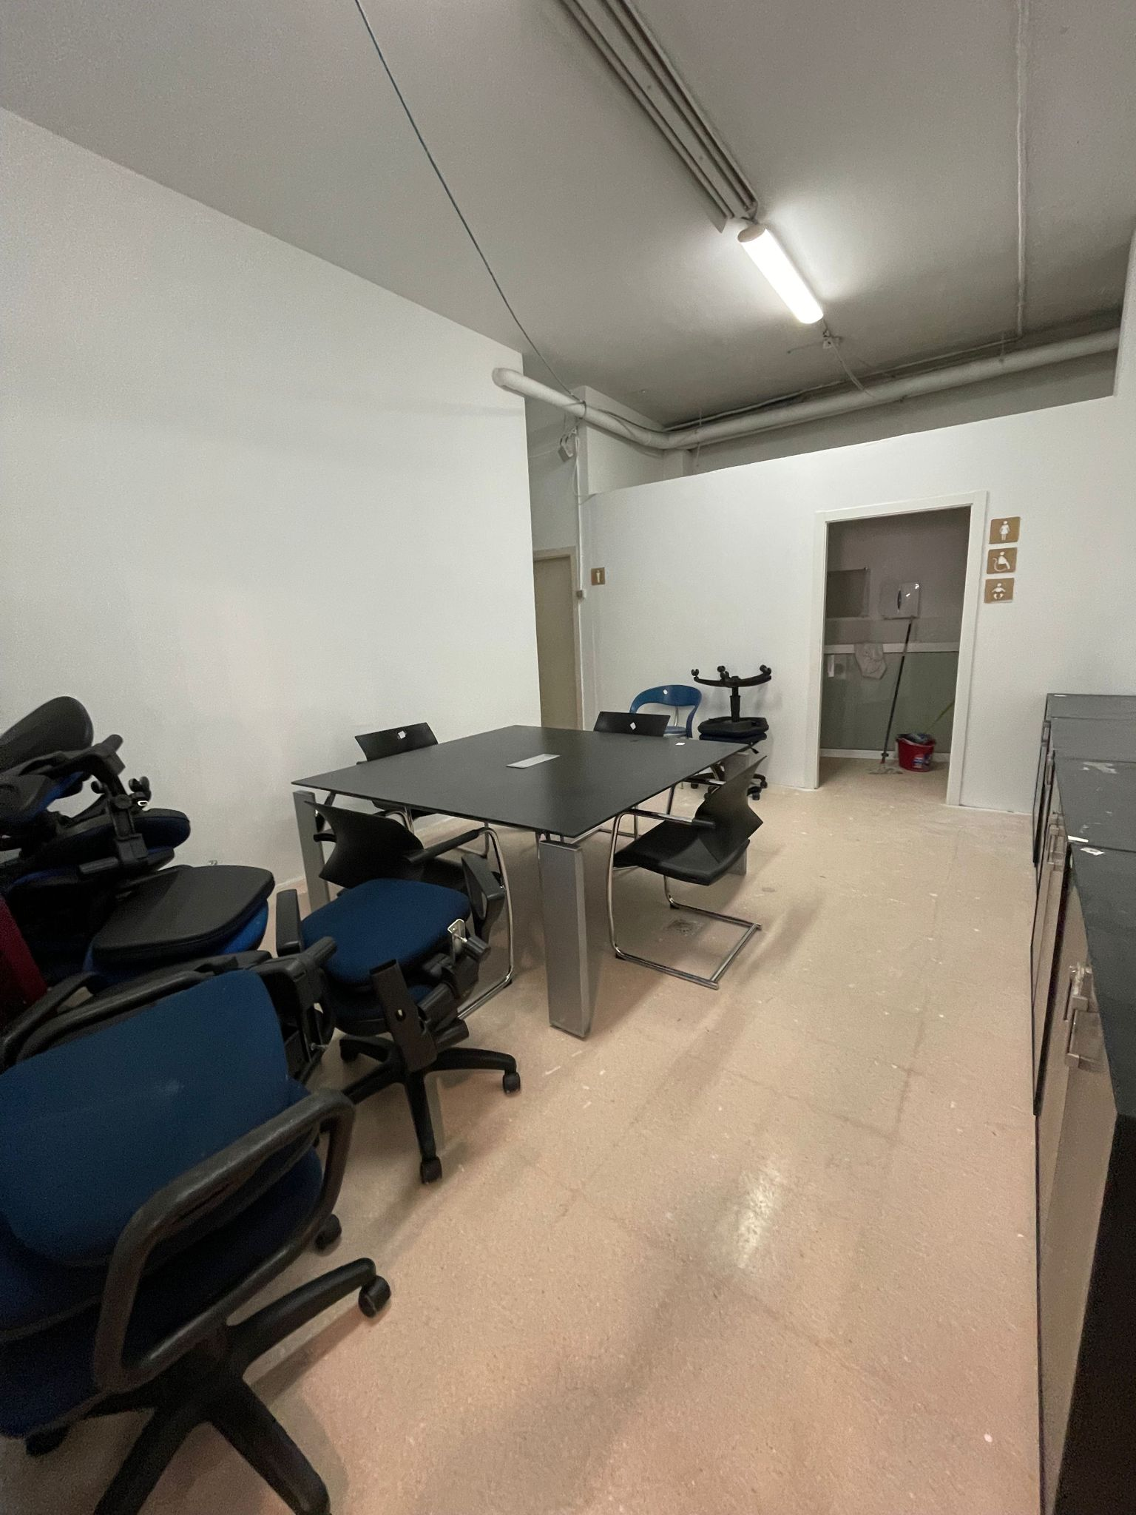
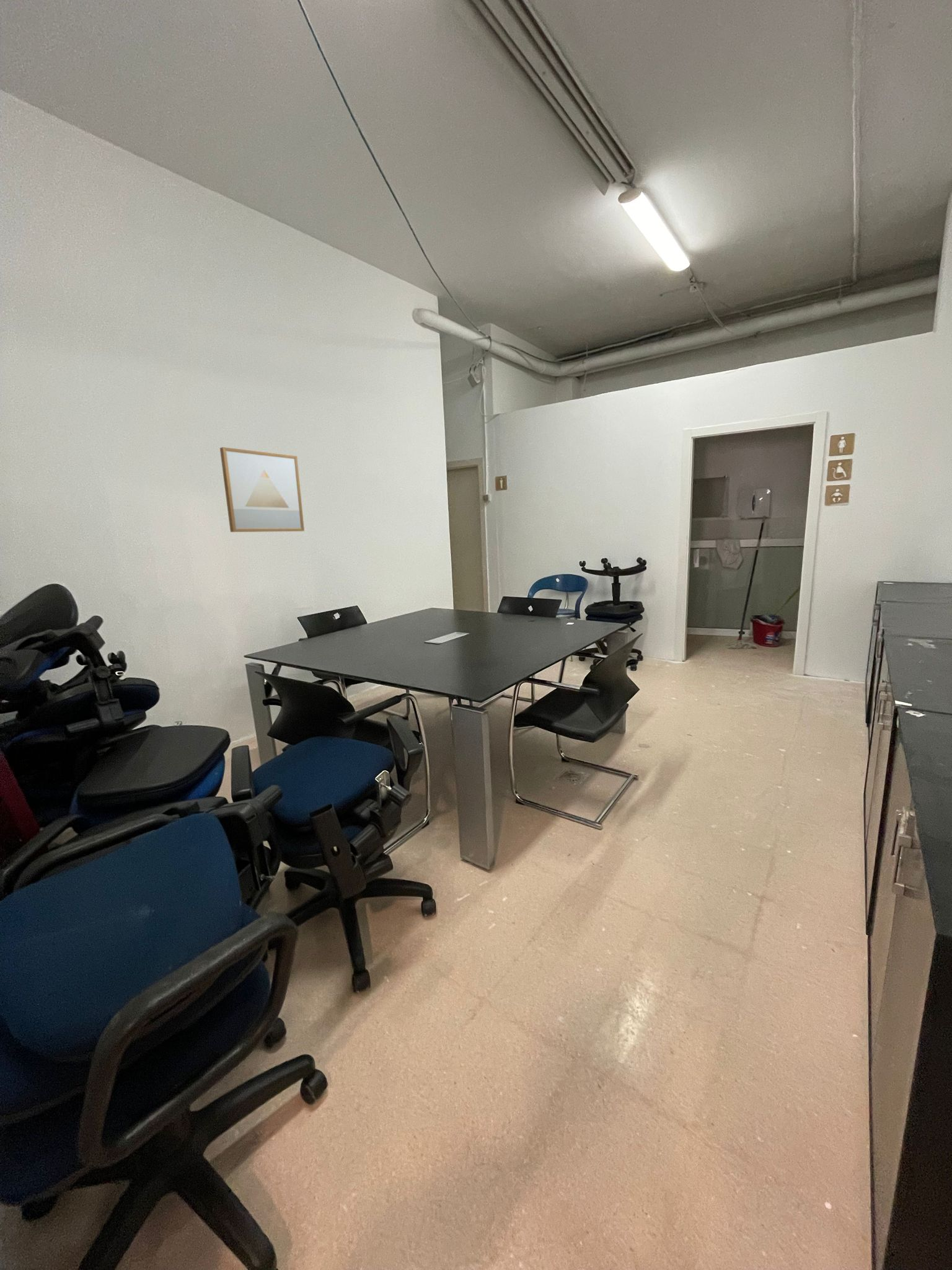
+ wall art [219,446,305,533]
